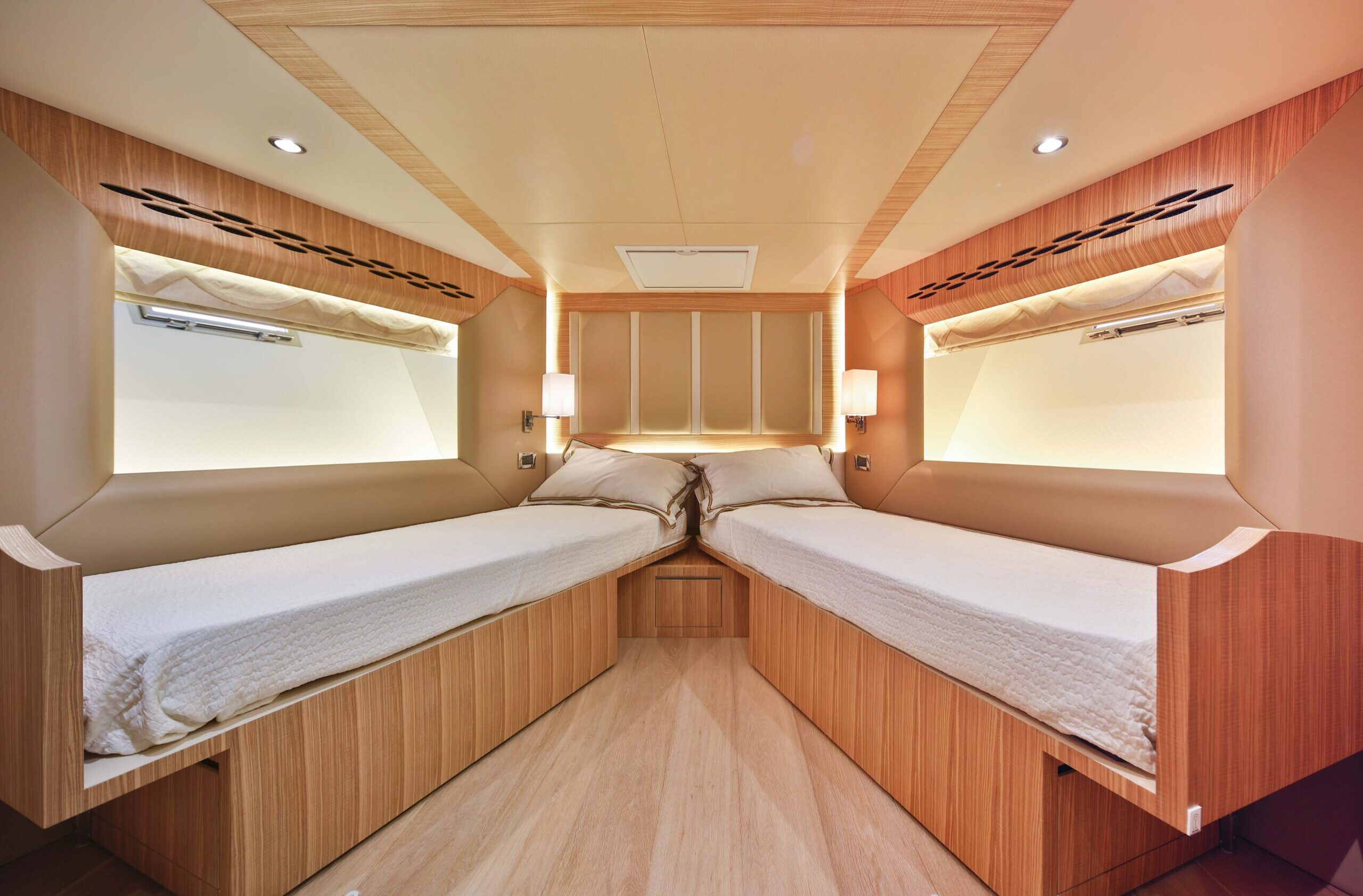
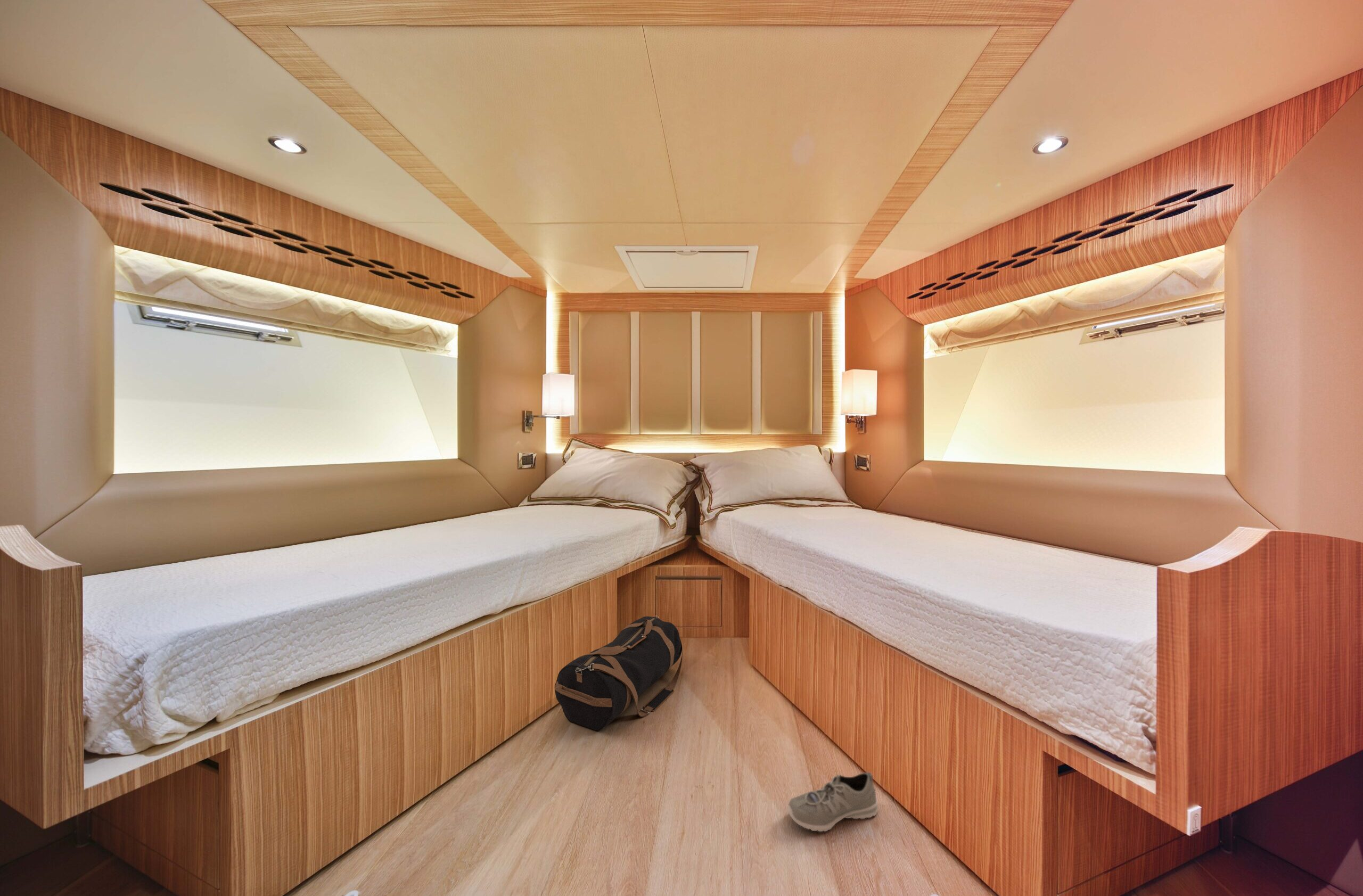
+ sneaker [787,771,878,832]
+ duffel bag [554,615,683,731]
